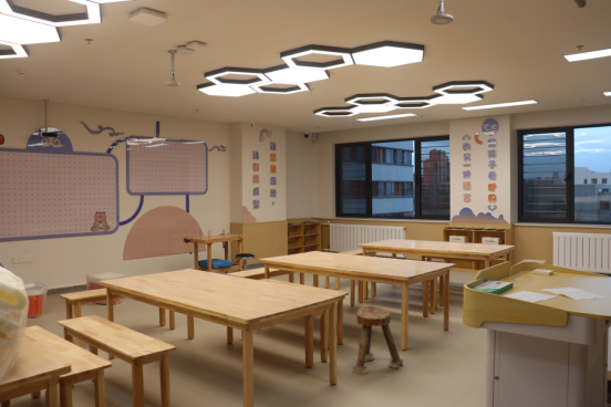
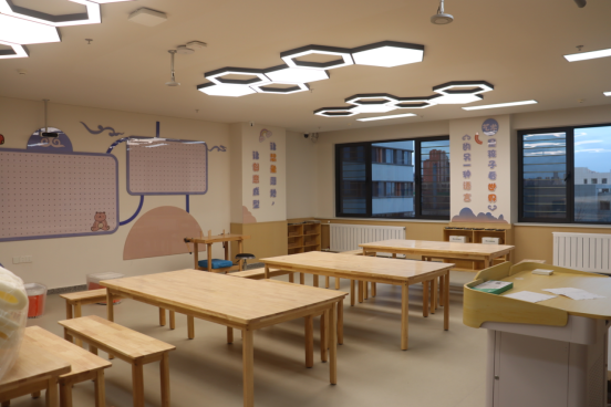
- stool [351,305,404,376]
